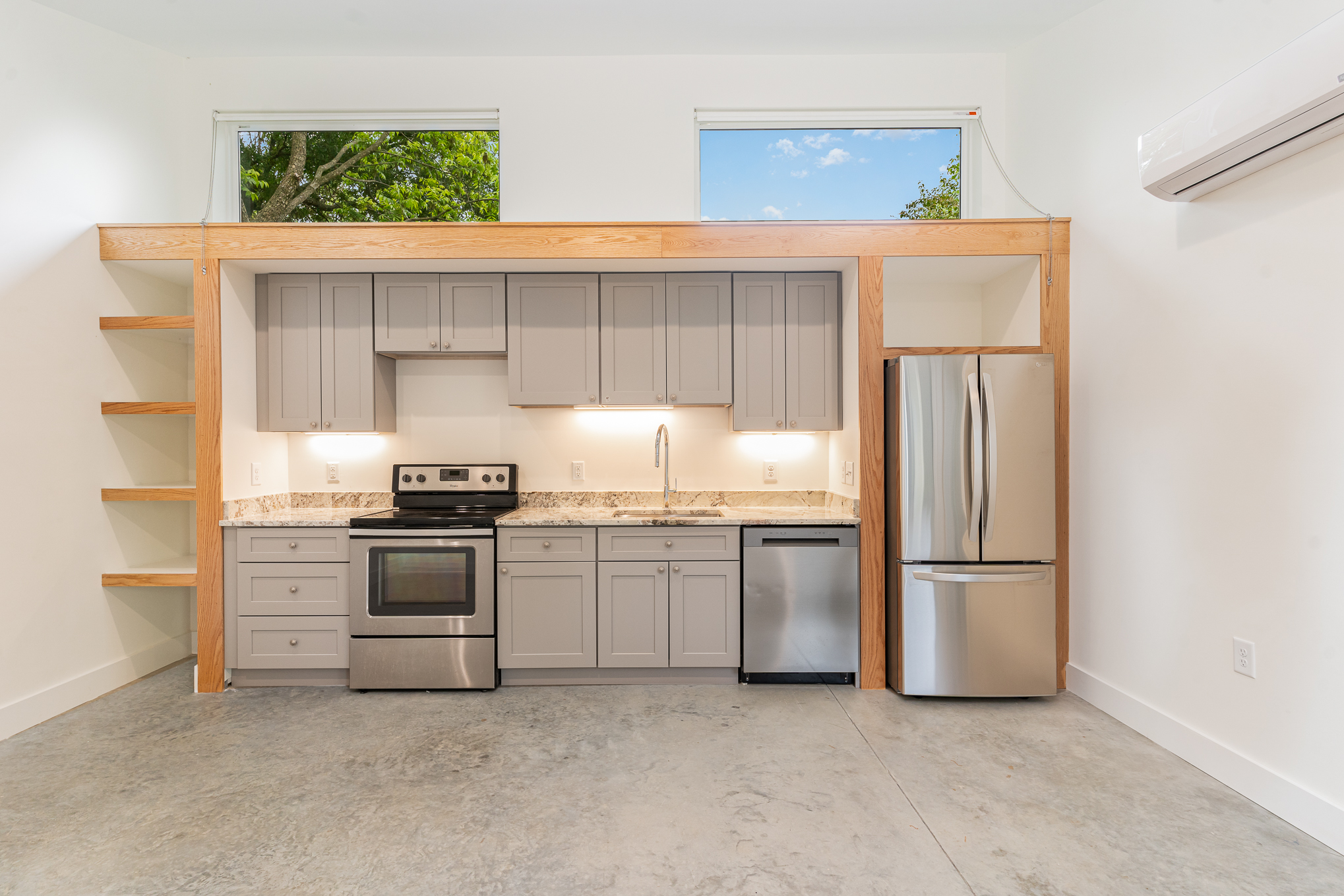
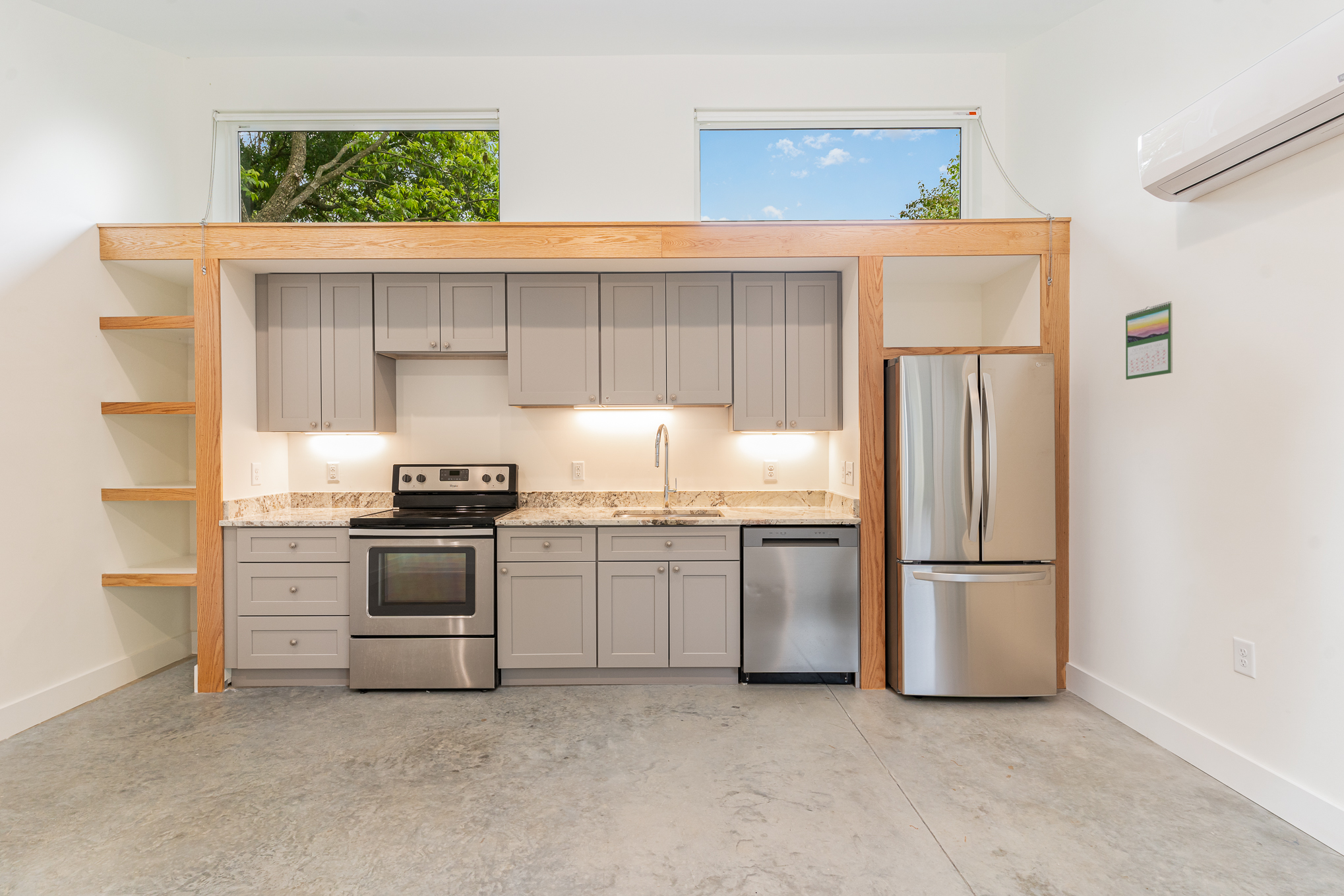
+ calendar [1125,301,1173,380]
